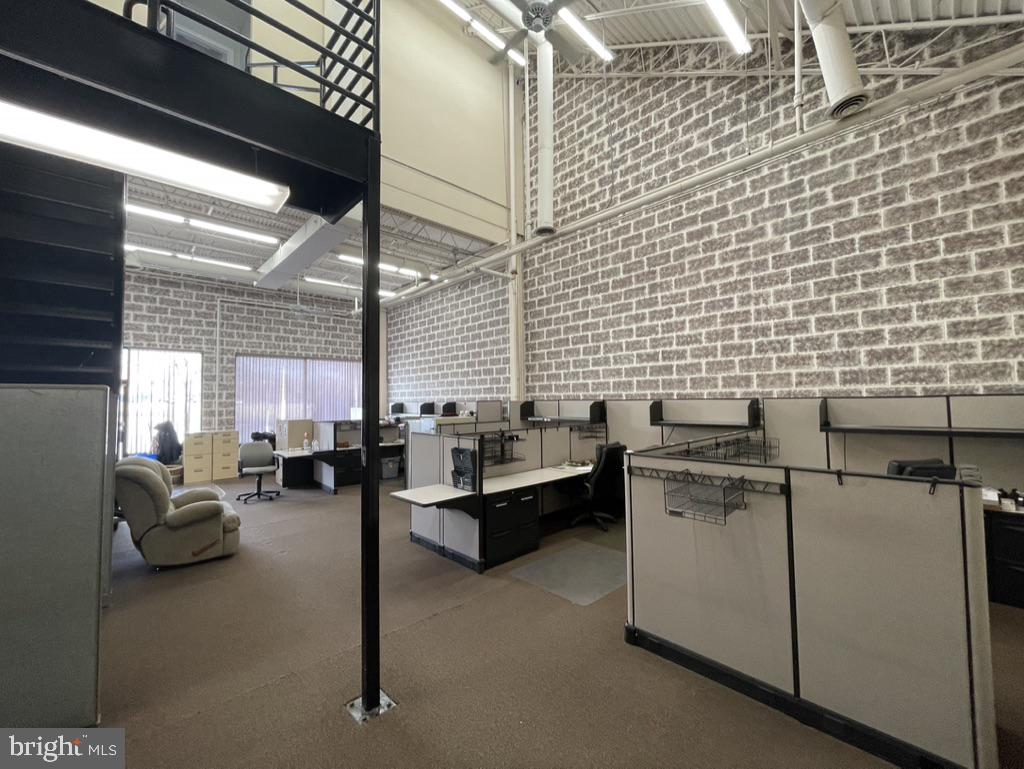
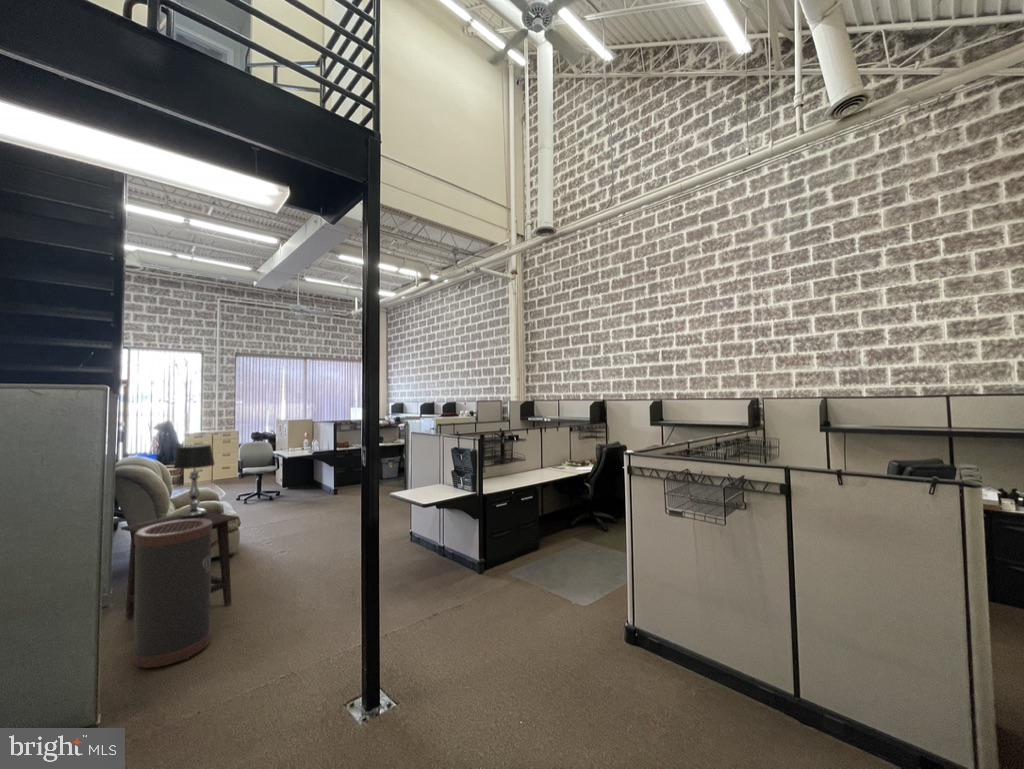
+ table lamp [172,443,216,518]
+ trash can [132,519,213,669]
+ side table [120,511,239,622]
